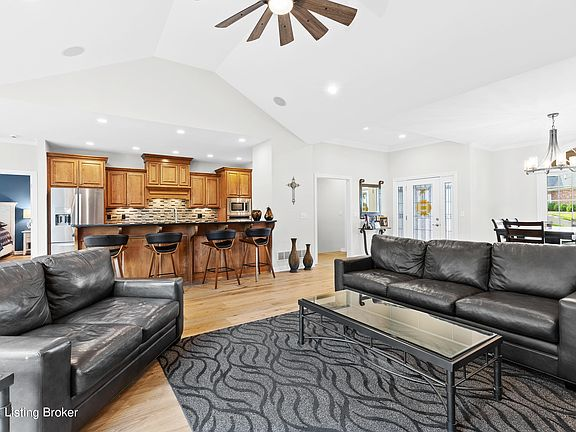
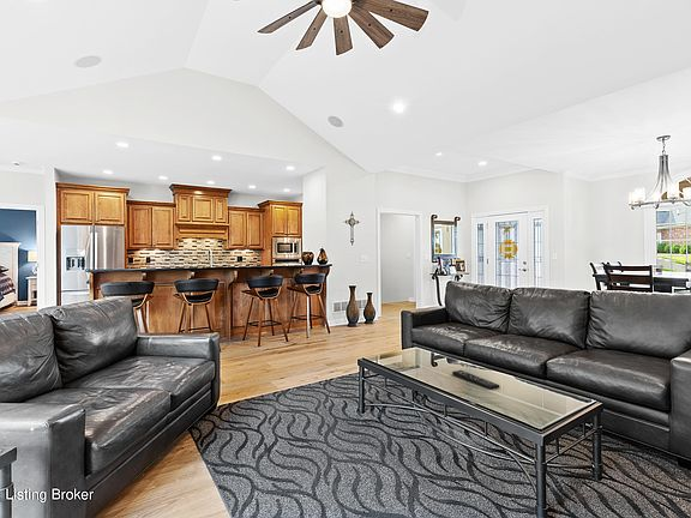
+ remote control [451,369,500,391]
